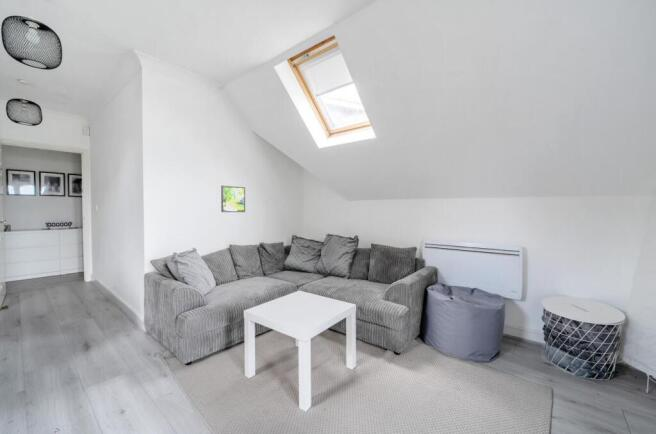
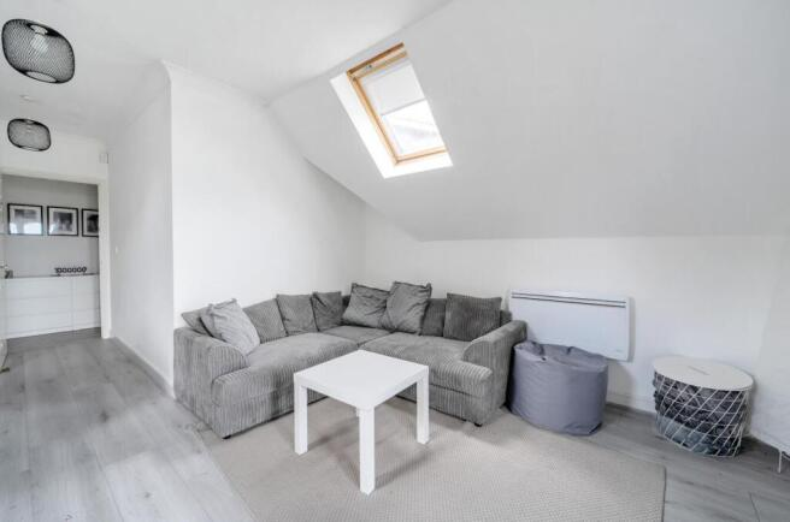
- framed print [220,184,246,213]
